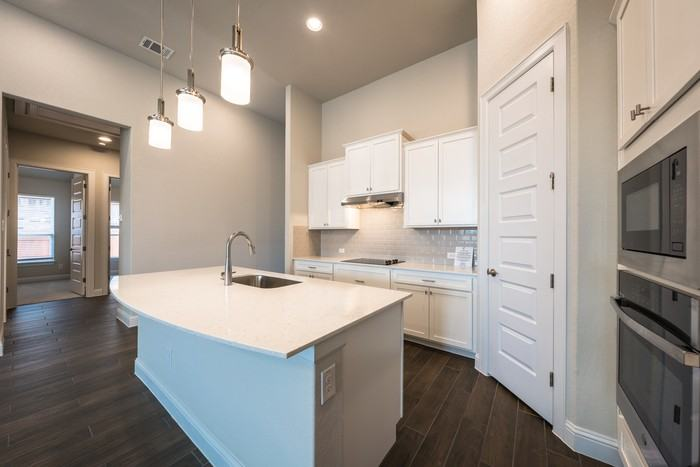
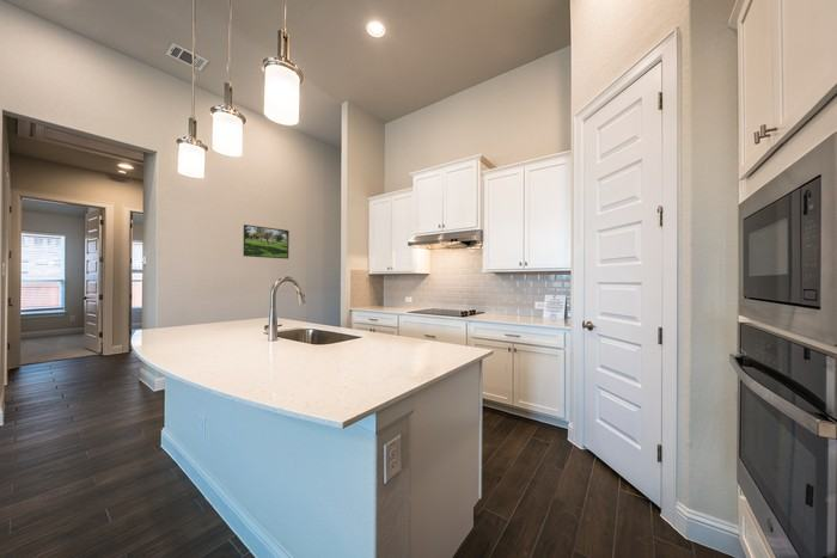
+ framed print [243,223,291,260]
